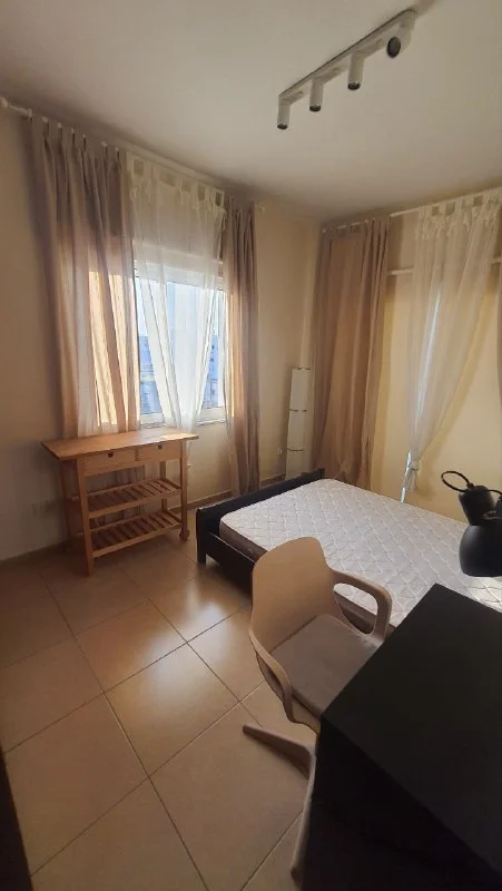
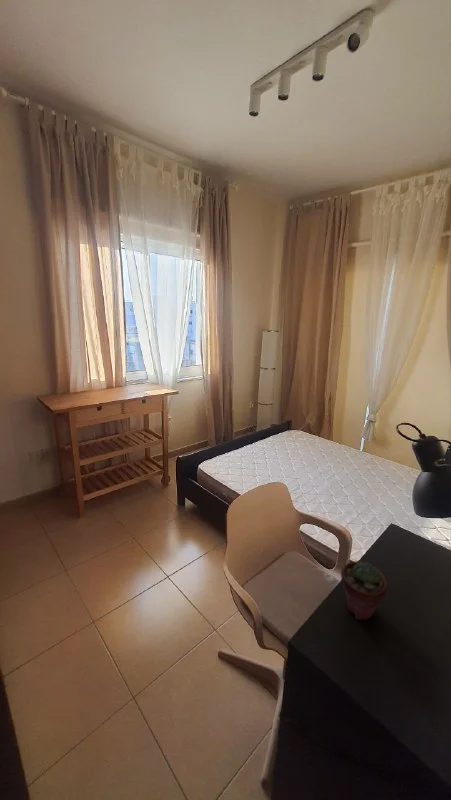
+ potted succulent [340,560,388,621]
